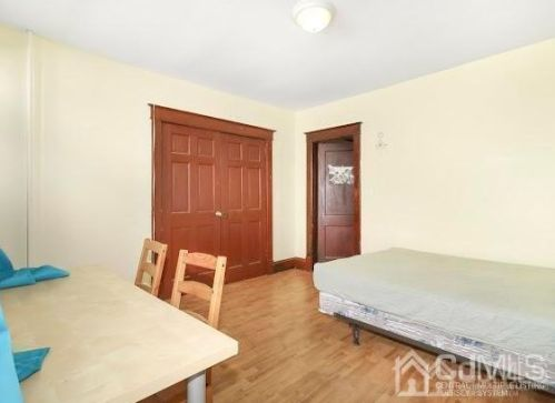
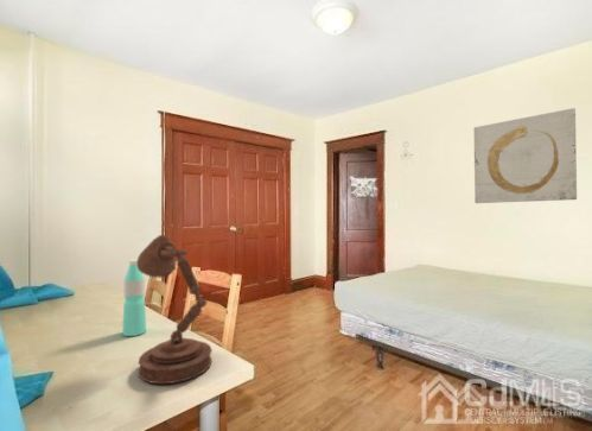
+ wall art [473,107,578,204]
+ desk lamp [136,234,214,385]
+ water bottle [121,259,147,337]
